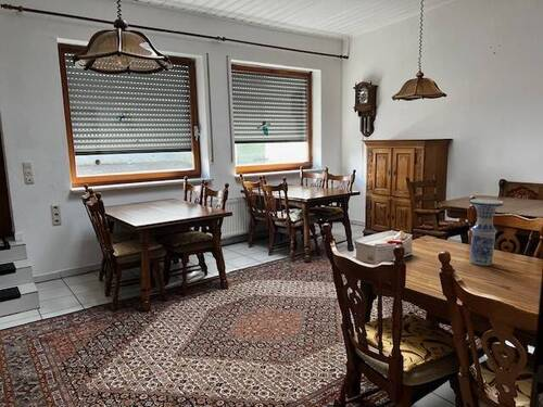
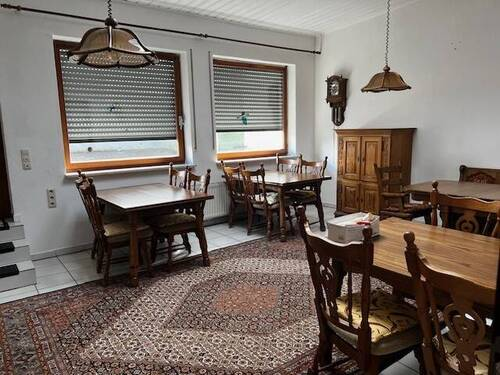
- vase [468,198,505,267]
